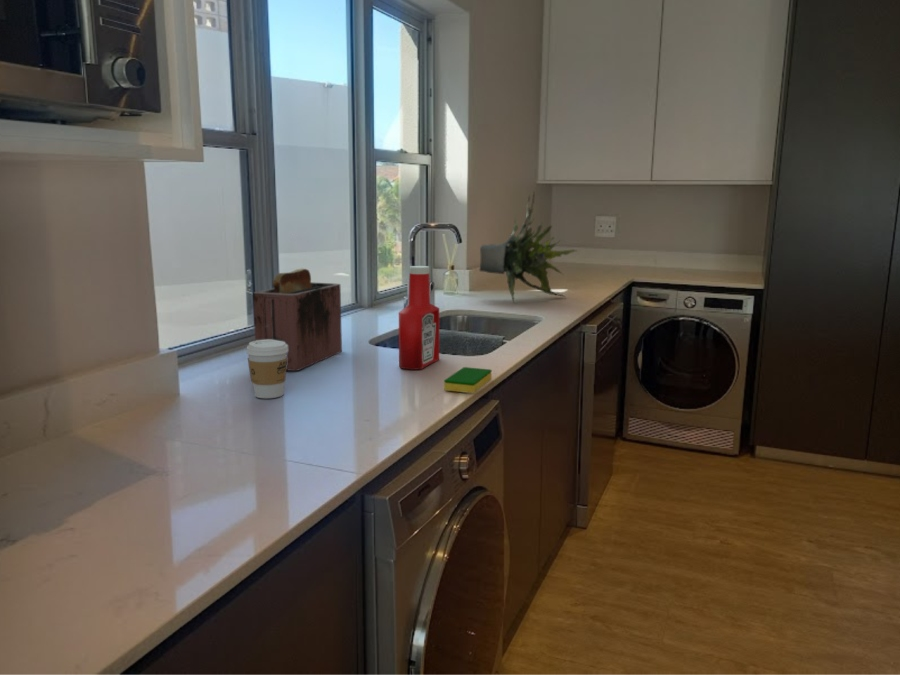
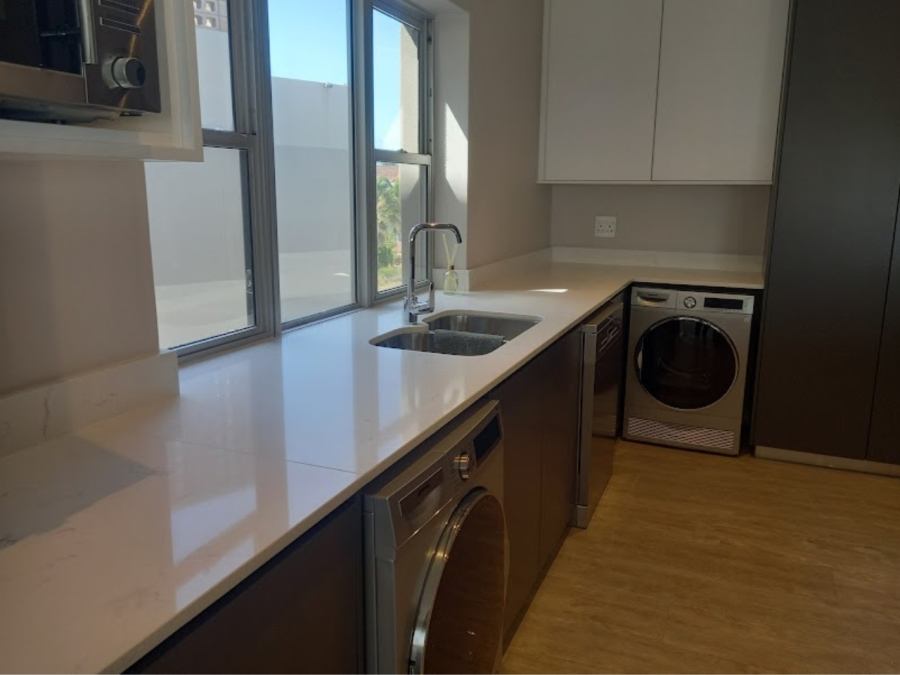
- soap bottle [398,265,440,371]
- toaster [252,268,343,372]
- plant [478,192,577,304]
- coffee cup [246,339,288,399]
- dish sponge [443,366,493,394]
